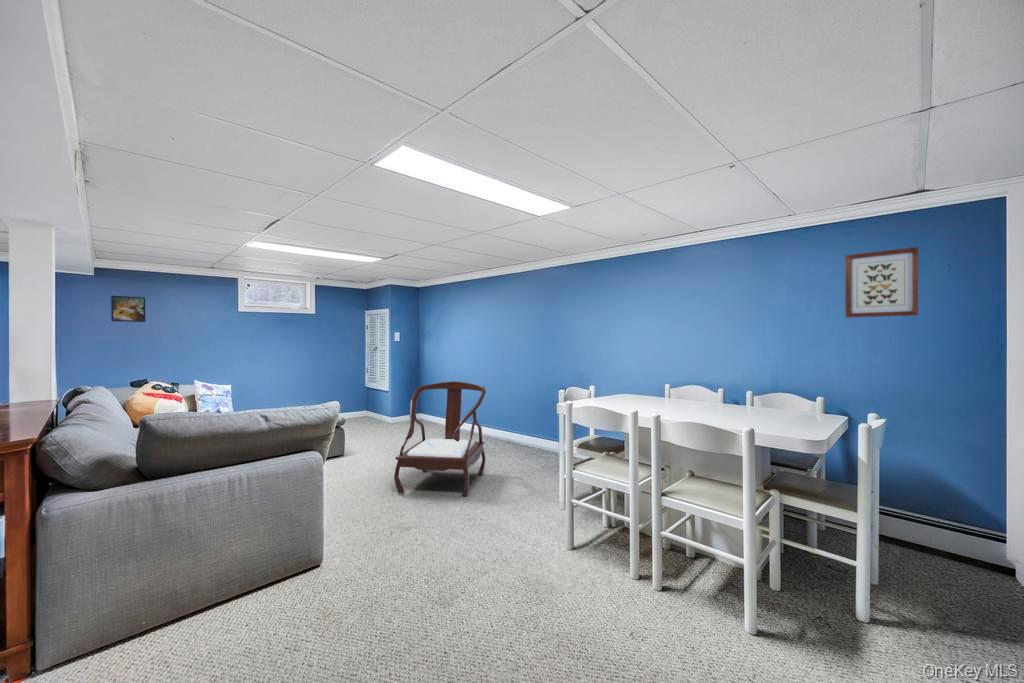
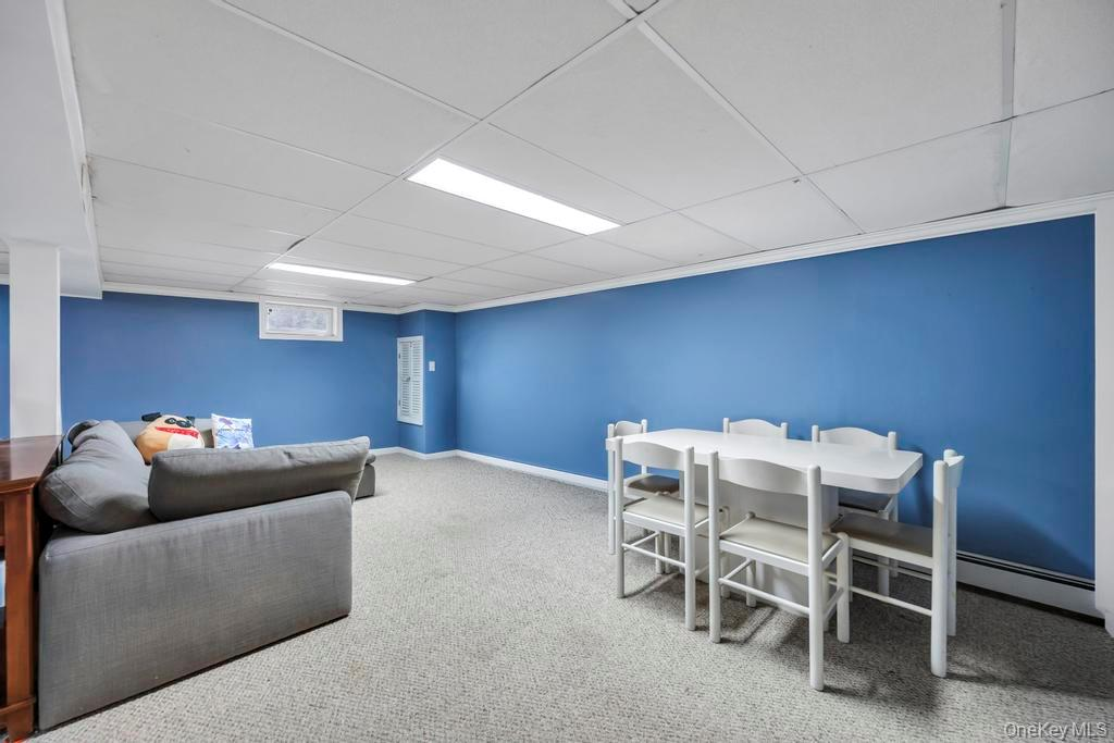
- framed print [110,295,146,323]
- wall art [844,246,919,319]
- armchair [393,380,487,497]
